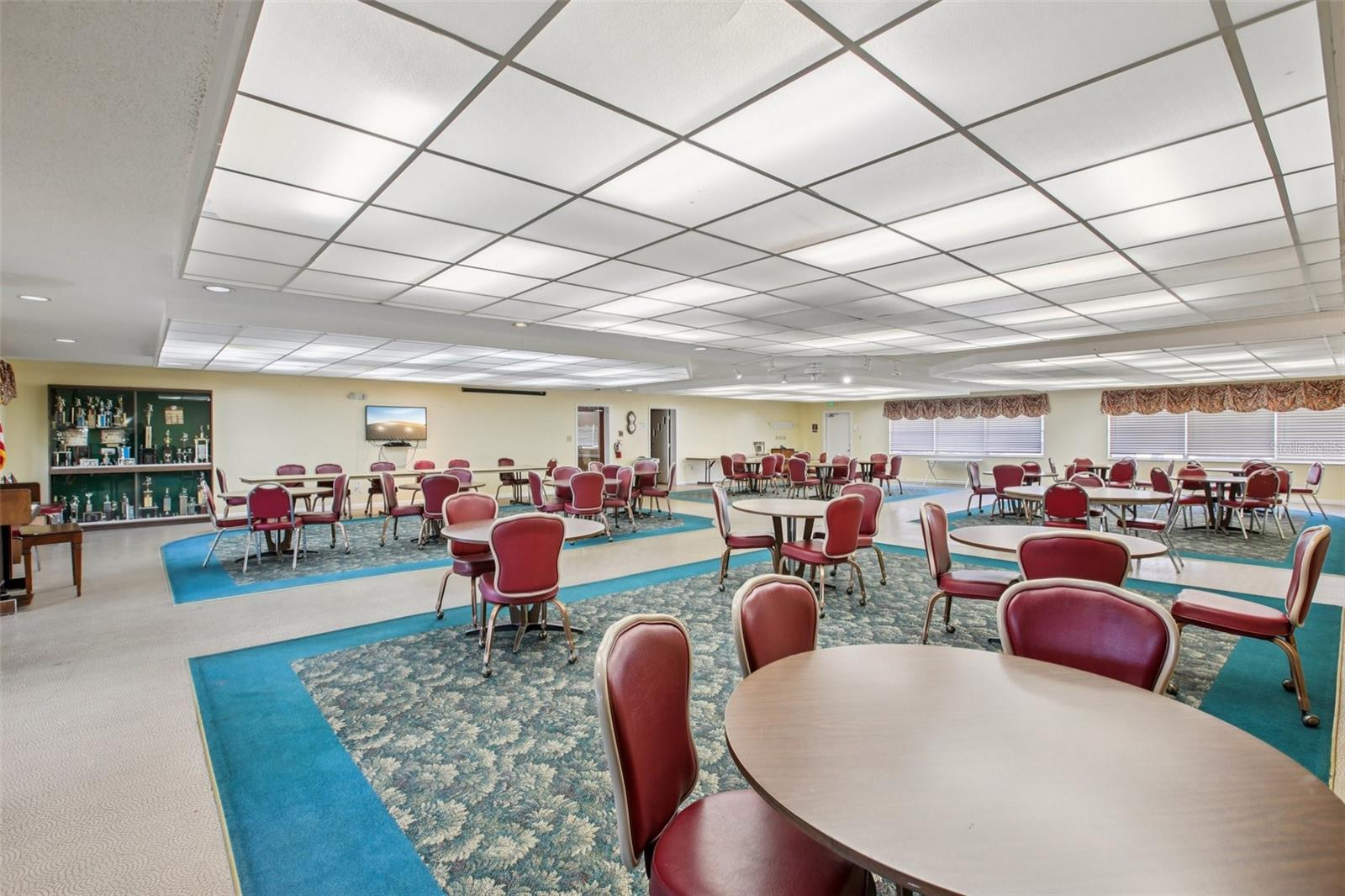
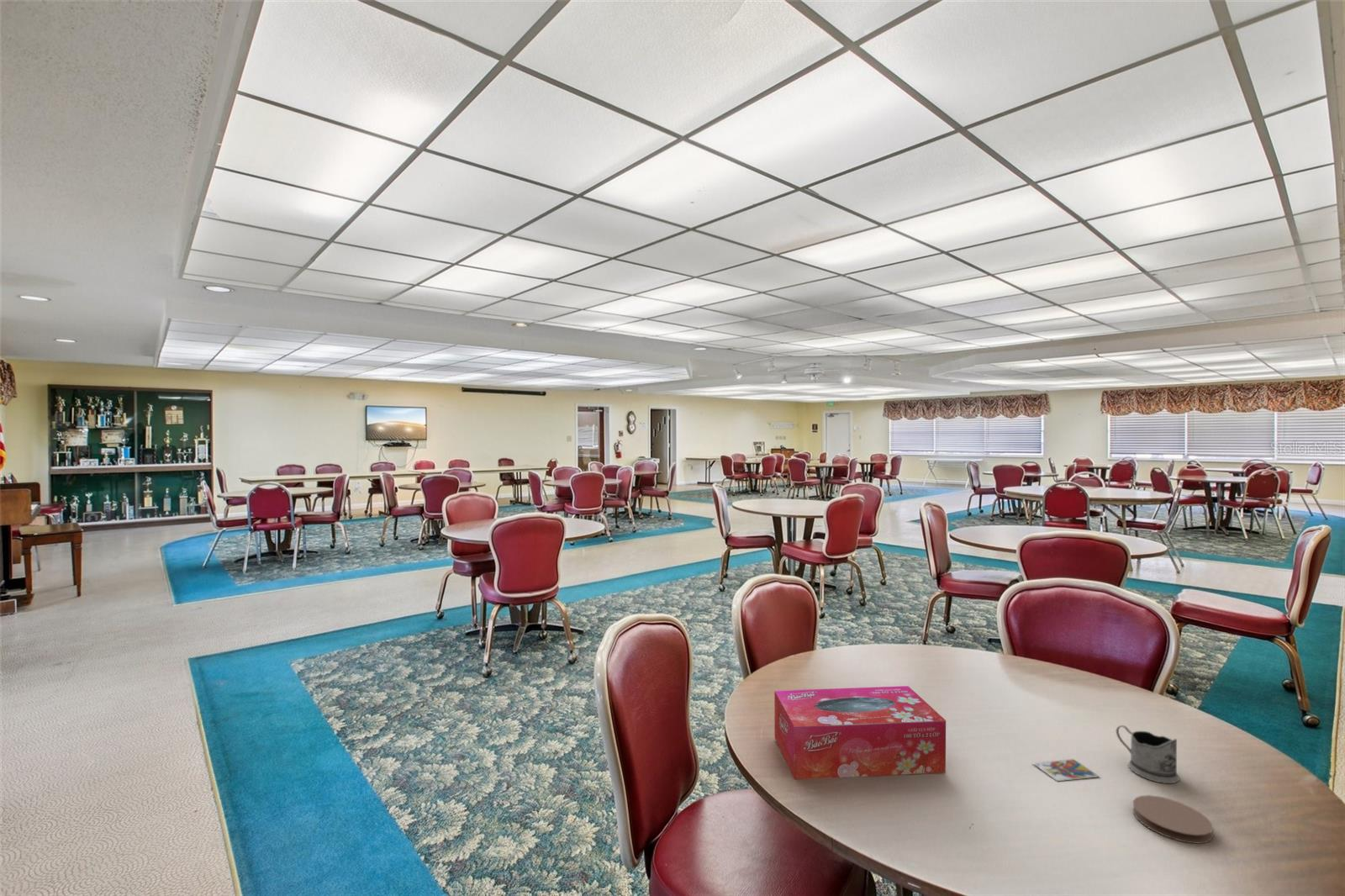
+ card [1032,758,1100,782]
+ coaster [1132,794,1214,845]
+ tissue box [773,685,947,780]
+ tea glass holder [1116,725,1180,784]
